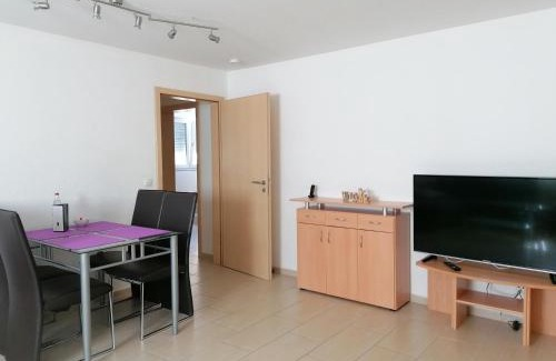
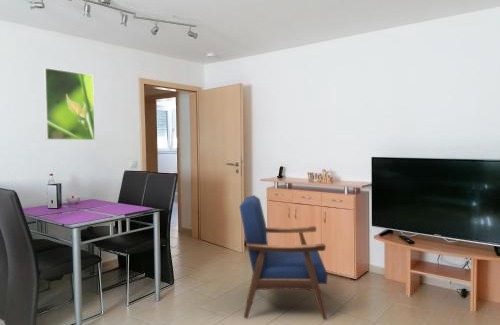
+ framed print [43,67,96,141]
+ armchair [238,194,328,321]
